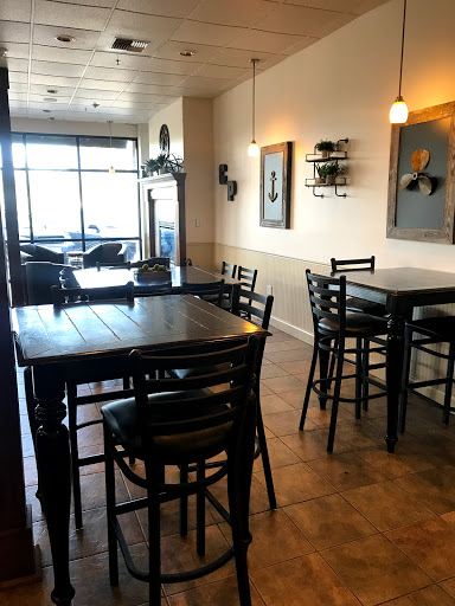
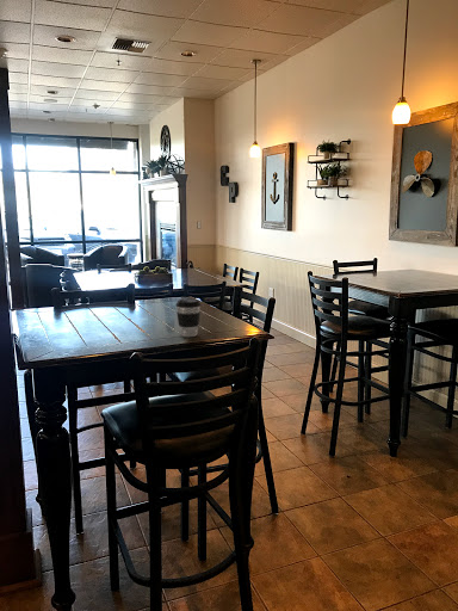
+ coffee cup [175,297,202,338]
